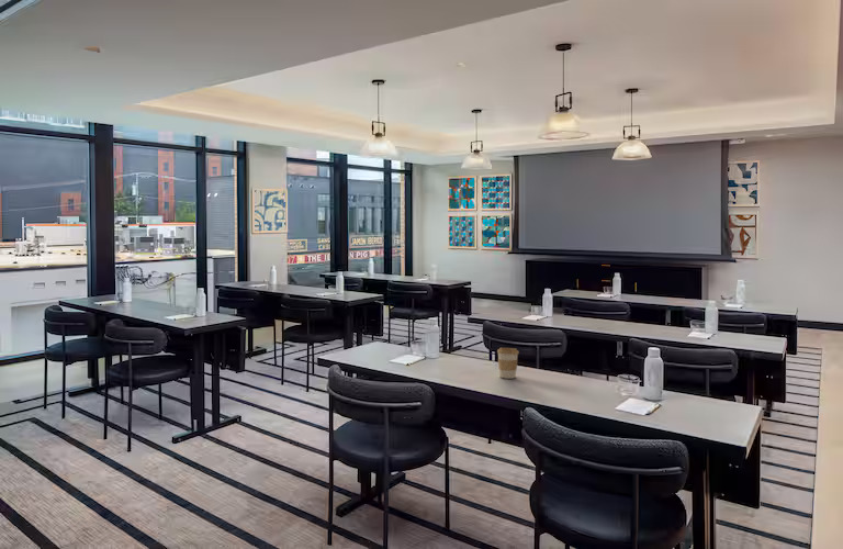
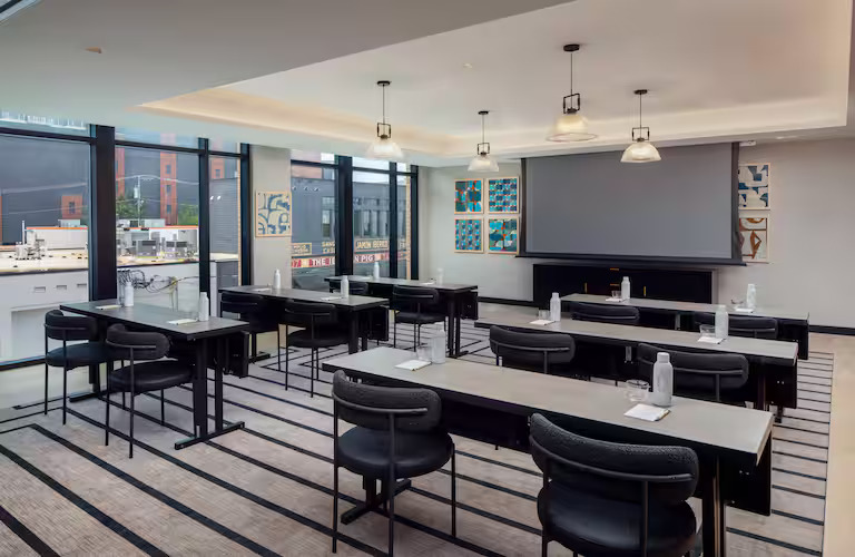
- coffee cup [496,347,520,380]
